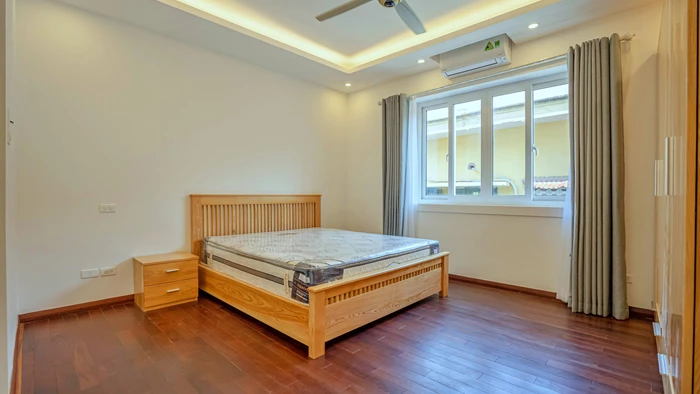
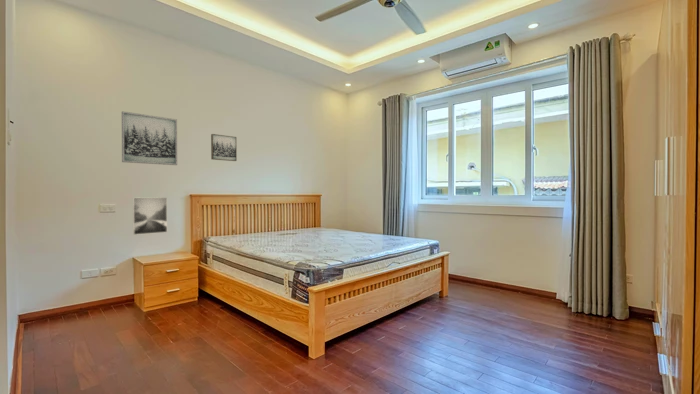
+ wall art [121,110,178,166]
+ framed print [132,196,168,236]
+ wall art [210,133,238,162]
